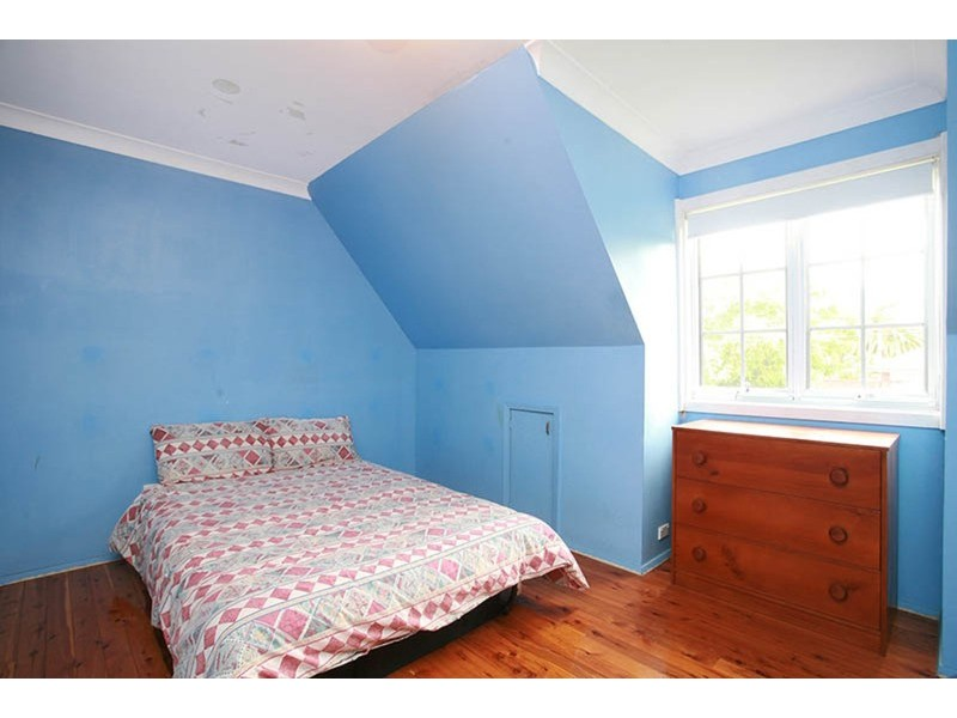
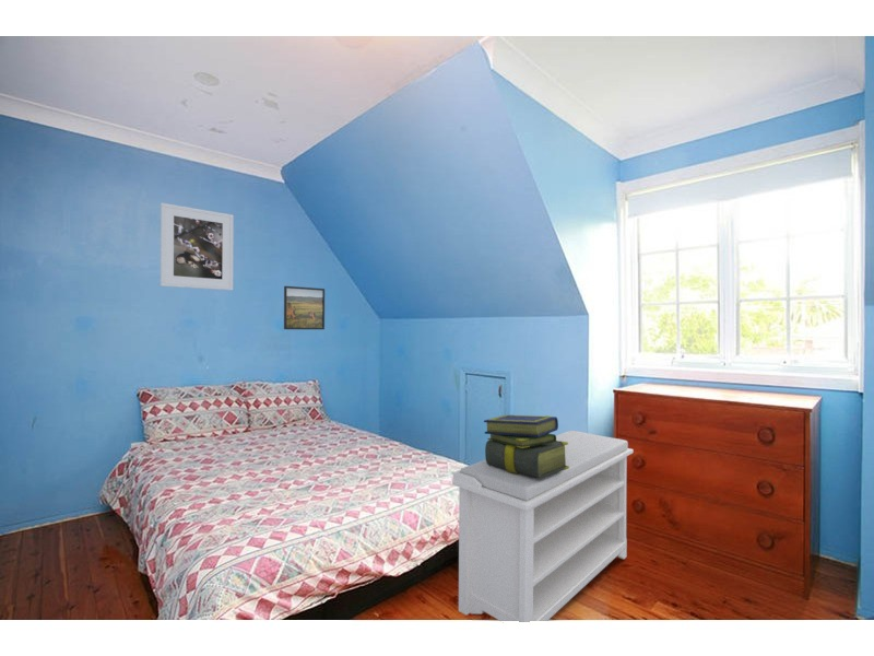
+ bench [451,430,635,622]
+ stack of books [483,413,569,478]
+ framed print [283,285,326,330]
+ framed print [160,202,235,291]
